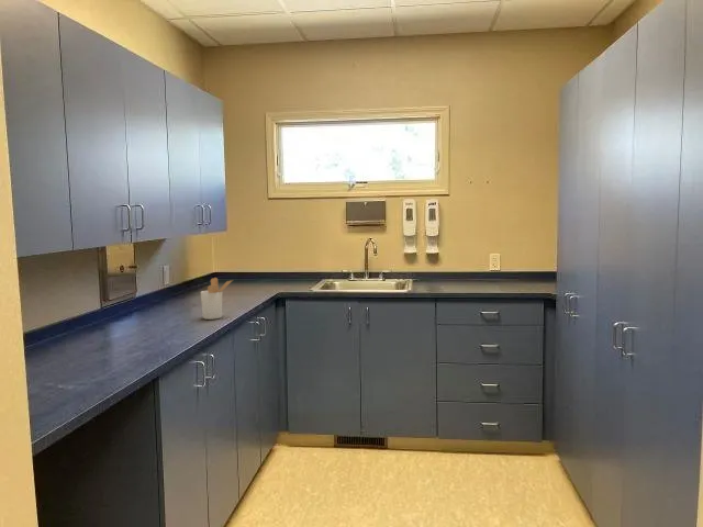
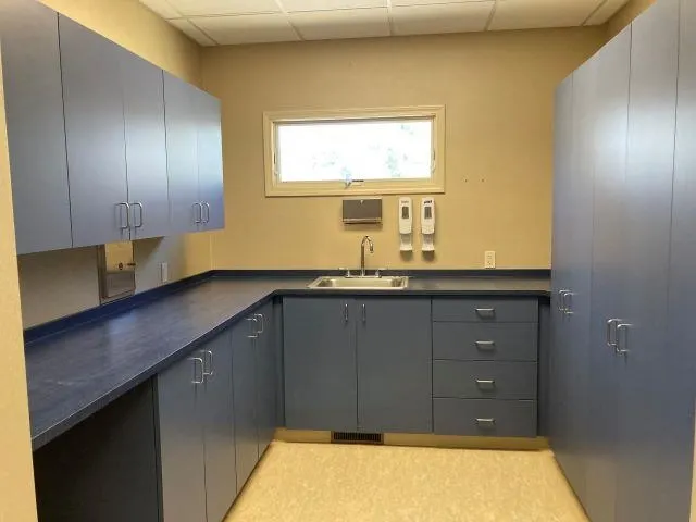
- utensil holder [200,277,234,321]
